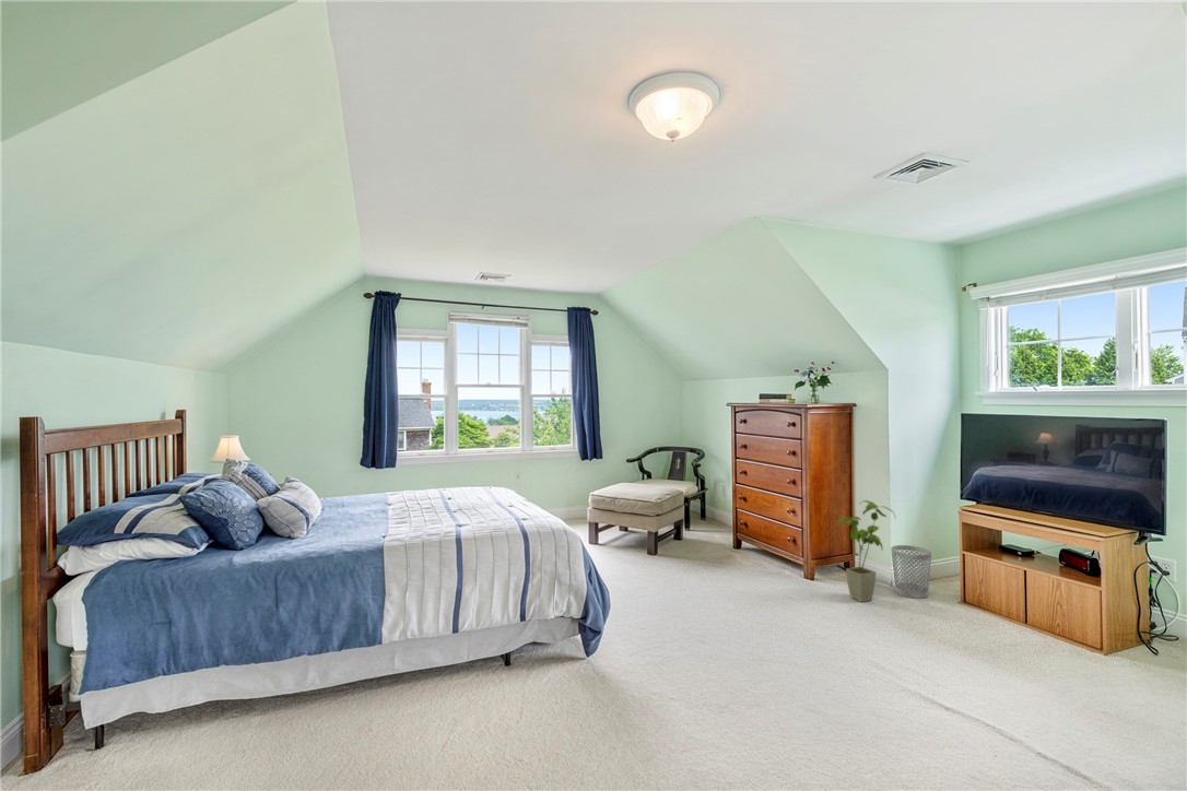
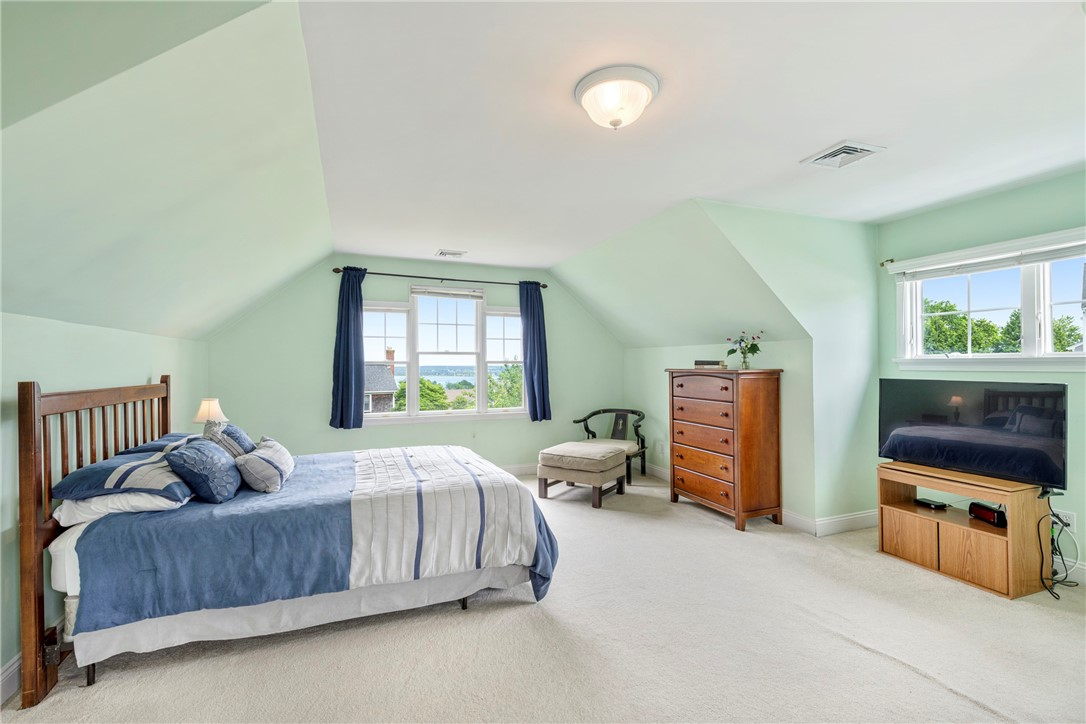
- house plant [837,499,897,603]
- wastebasket [890,544,932,600]
